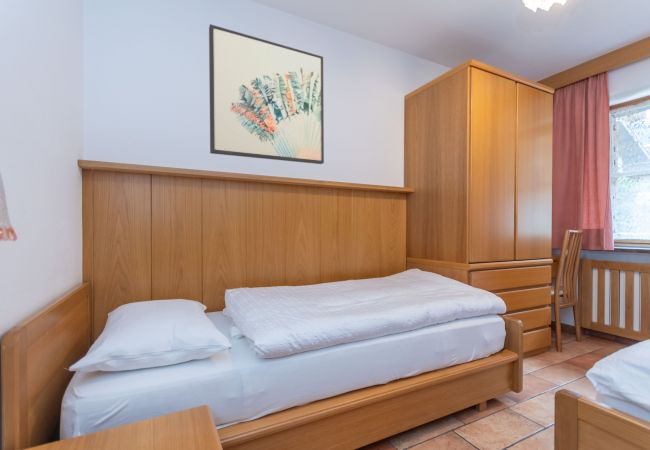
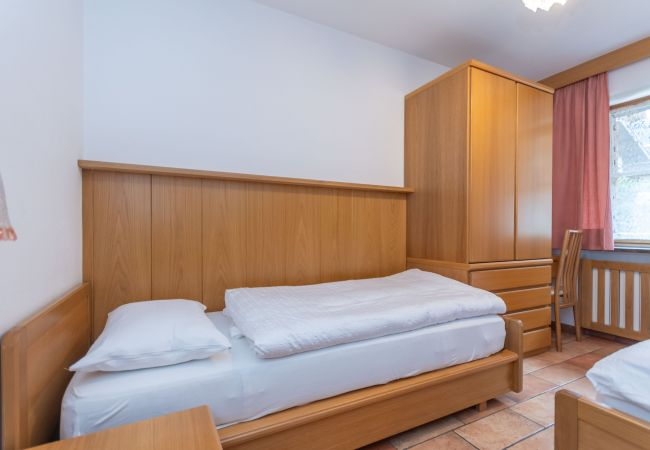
- wall art [208,23,325,165]
